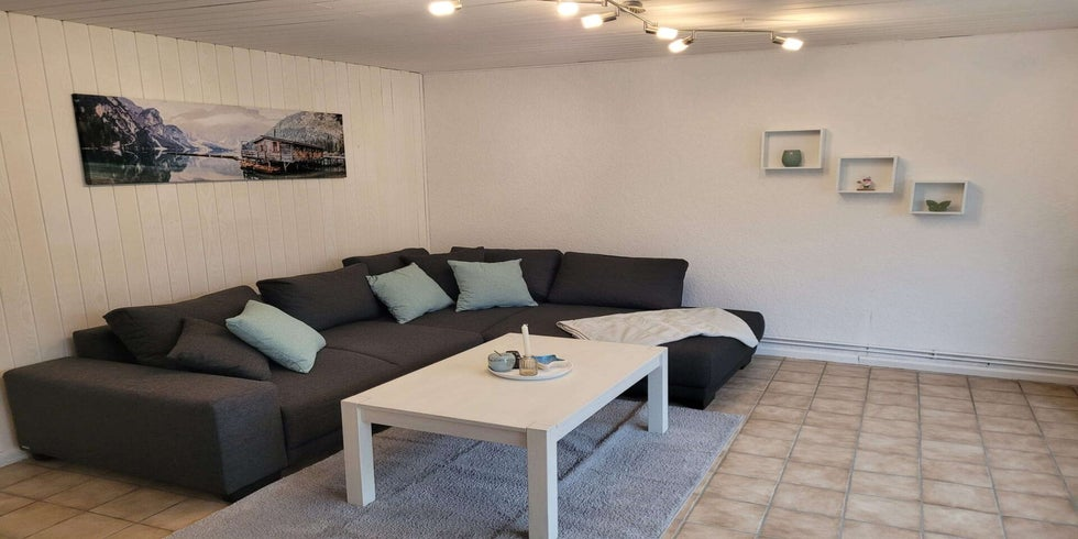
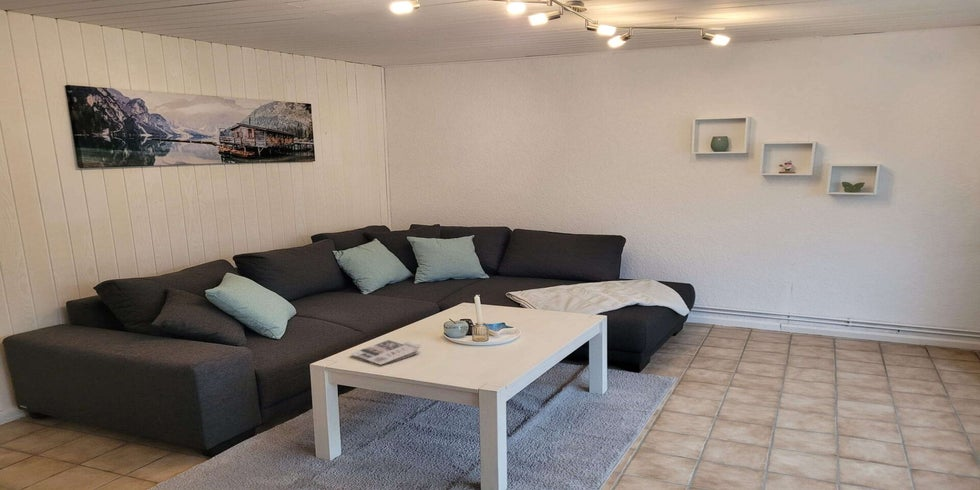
+ magazine [349,339,422,366]
